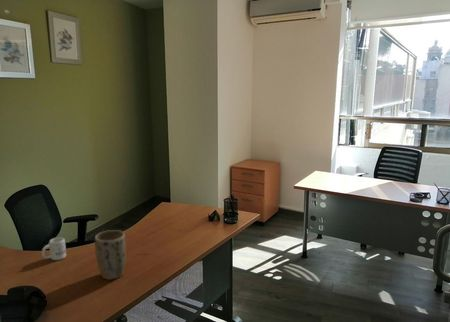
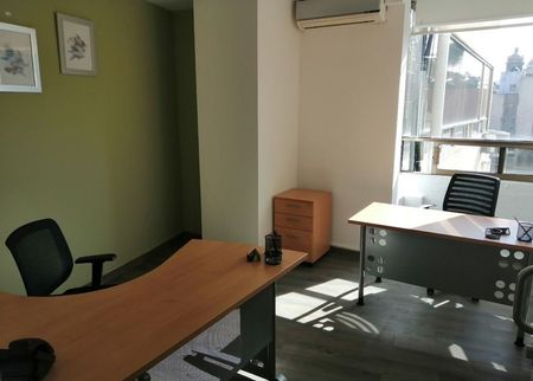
- plant pot [94,229,127,281]
- mug [41,236,67,261]
